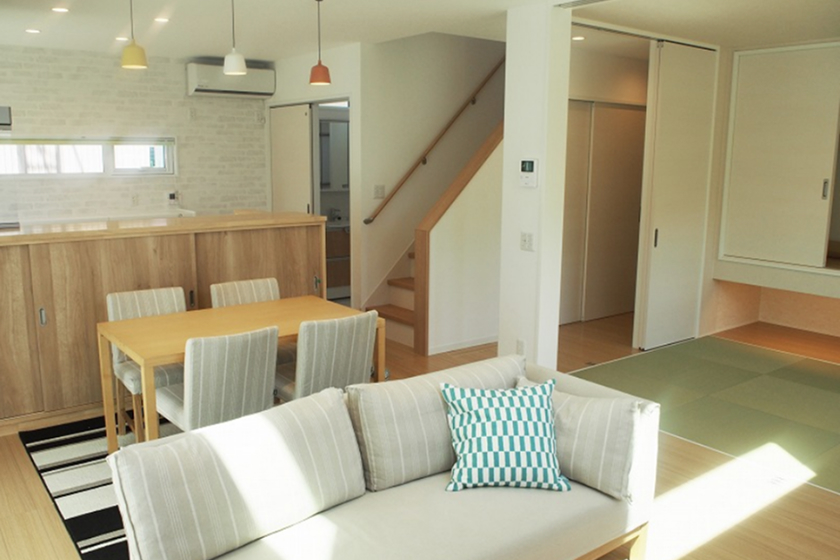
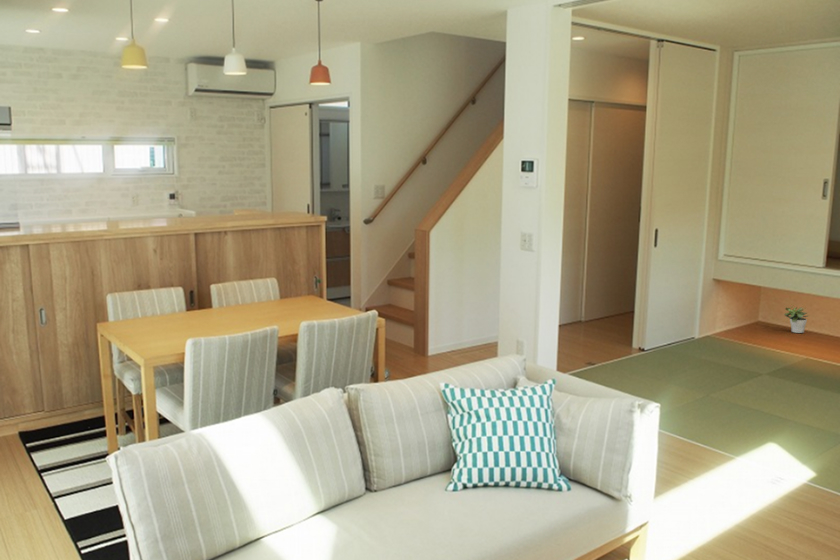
+ potted plant [783,305,808,334]
